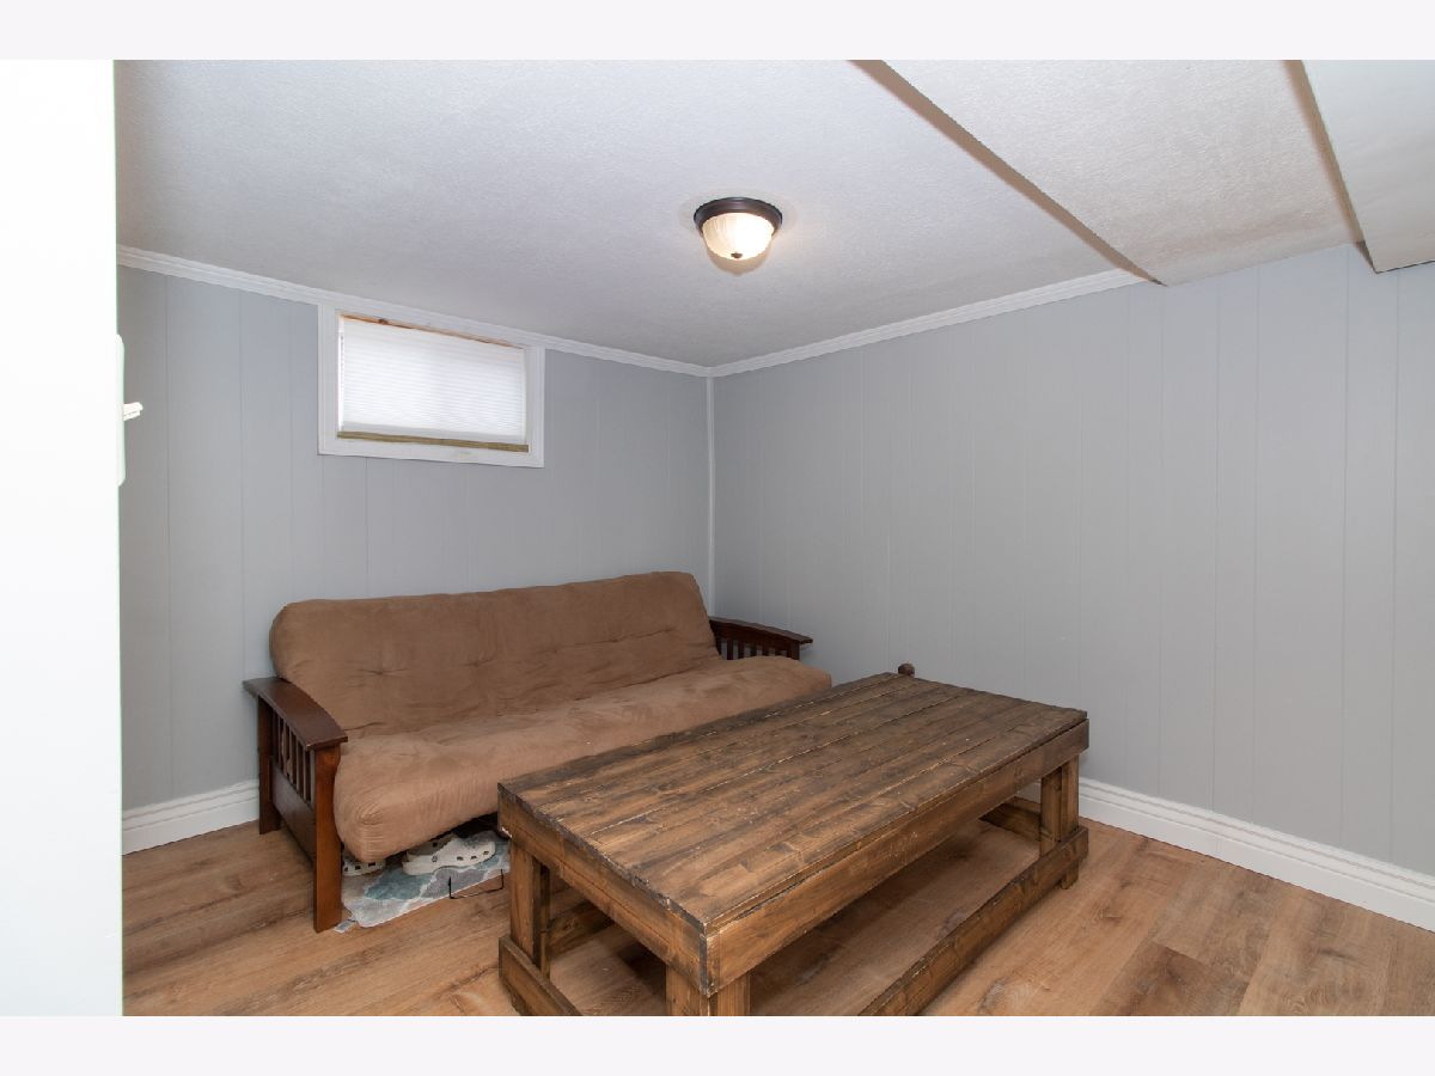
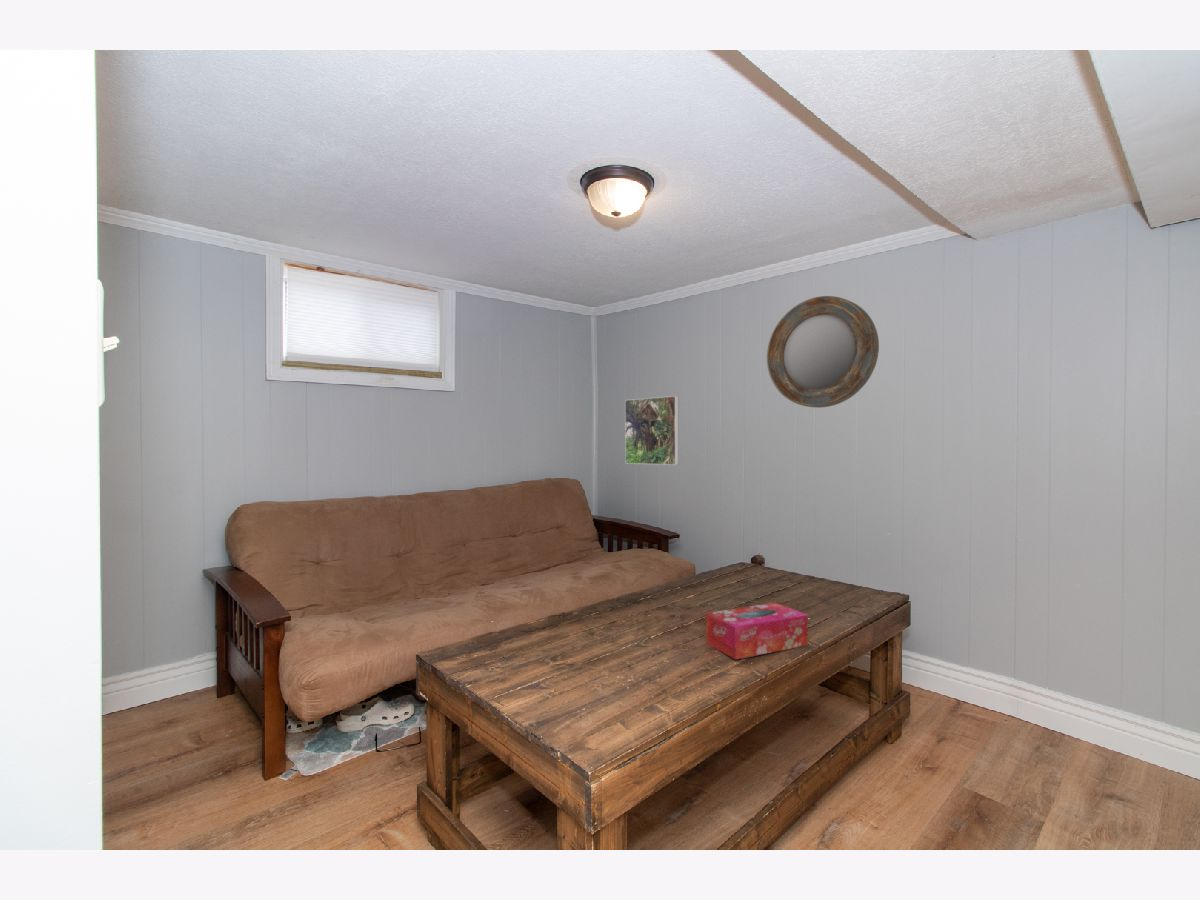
+ tissue box [705,602,808,661]
+ home mirror [766,295,880,409]
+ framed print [624,395,679,466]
